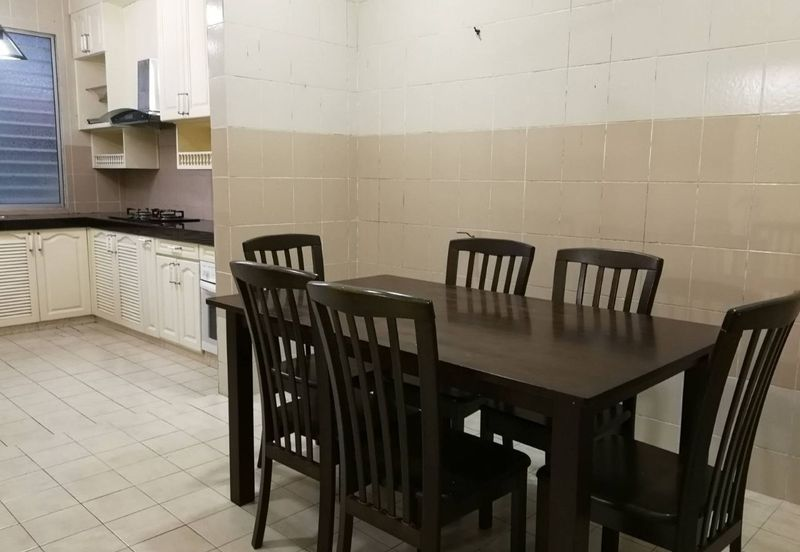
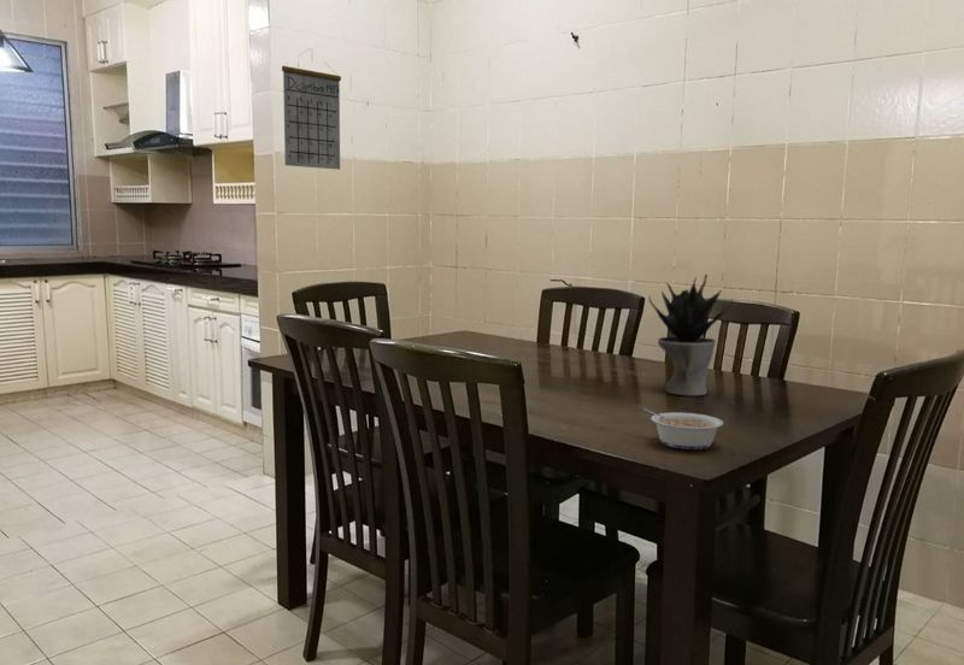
+ calendar [281,47,342,171]
+ legume [642,406,724,451]
+ potted plant [648,273,734,398]
